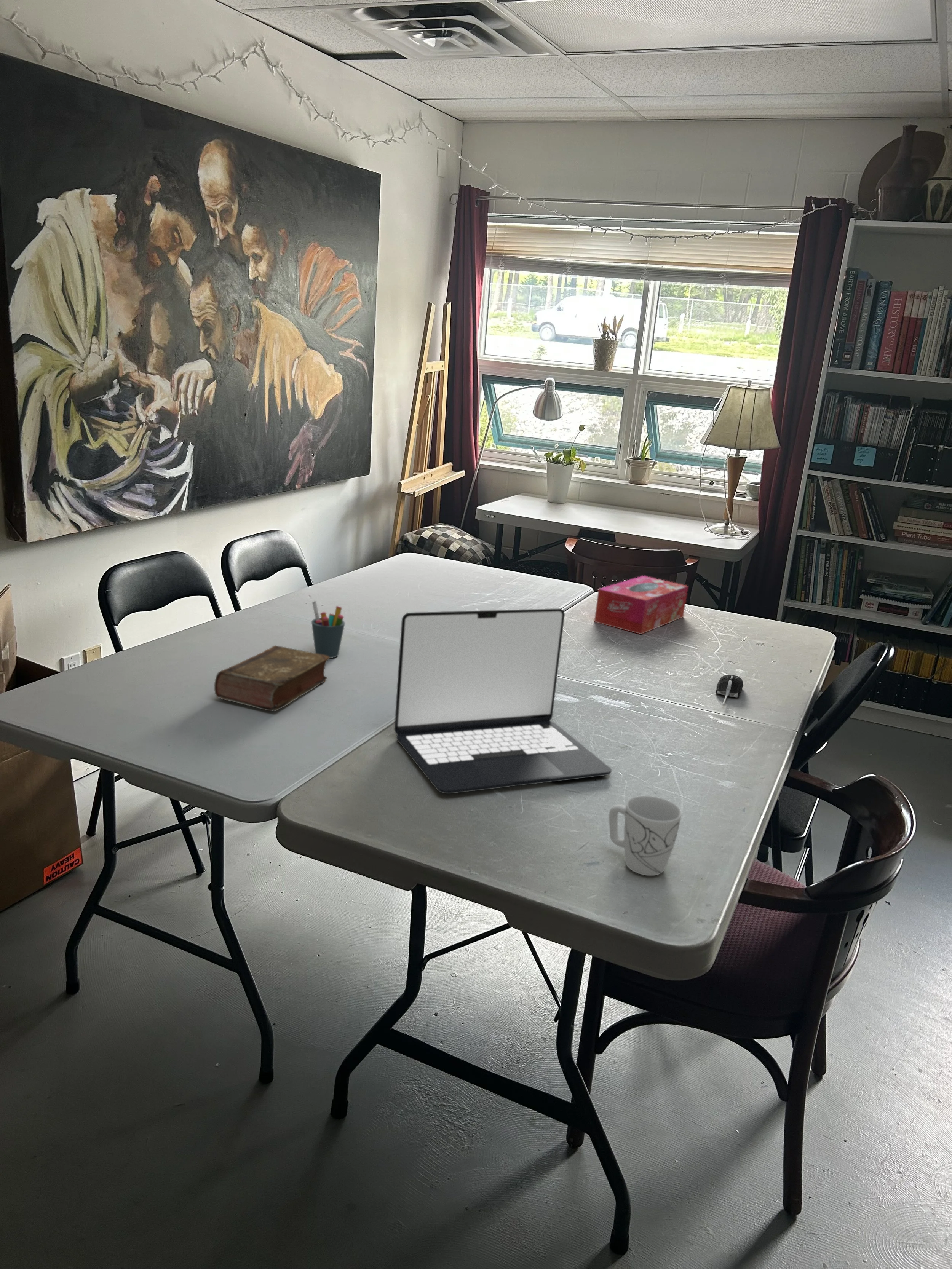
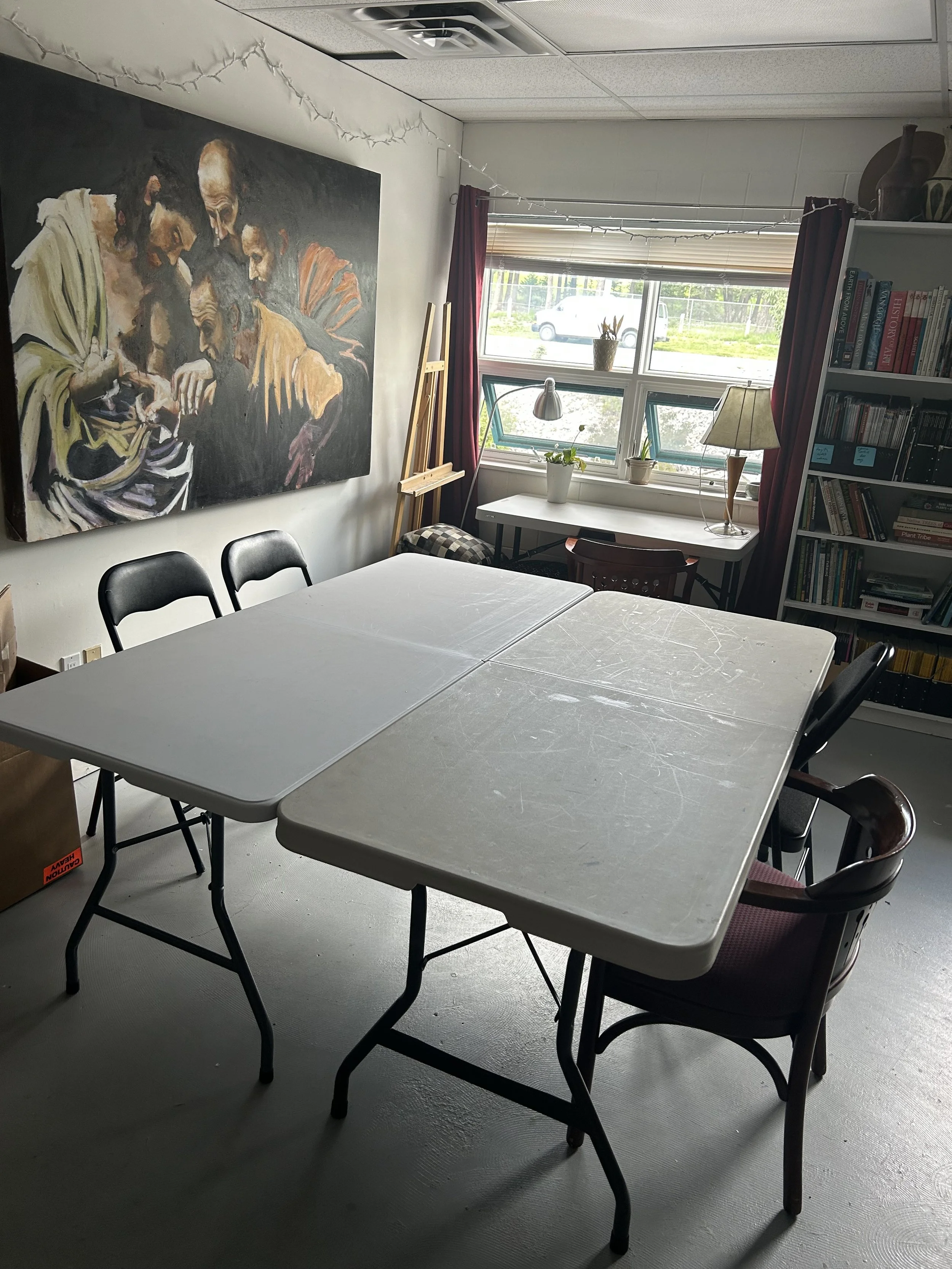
- tissue box [594,575,689,635]
- laptop [394,608,612,794]
- book [214,645,330,712]
- mug [609,795,682,876]
- pen holder [311,600,345,658]
- computer mouse [716,674,744,705]
